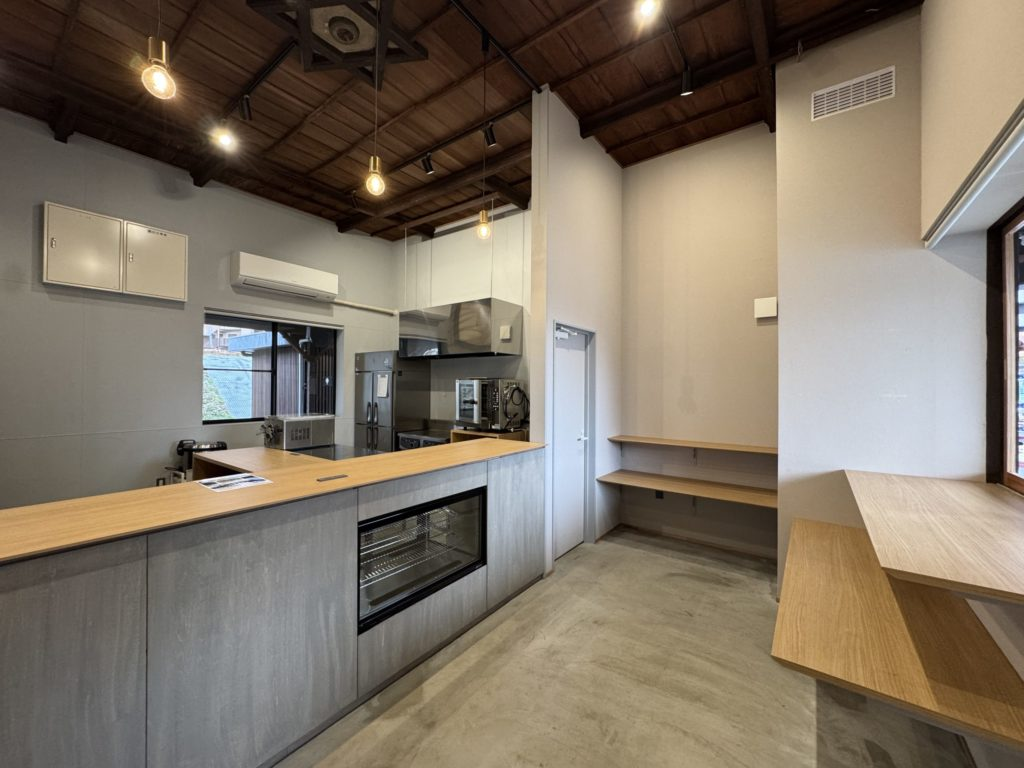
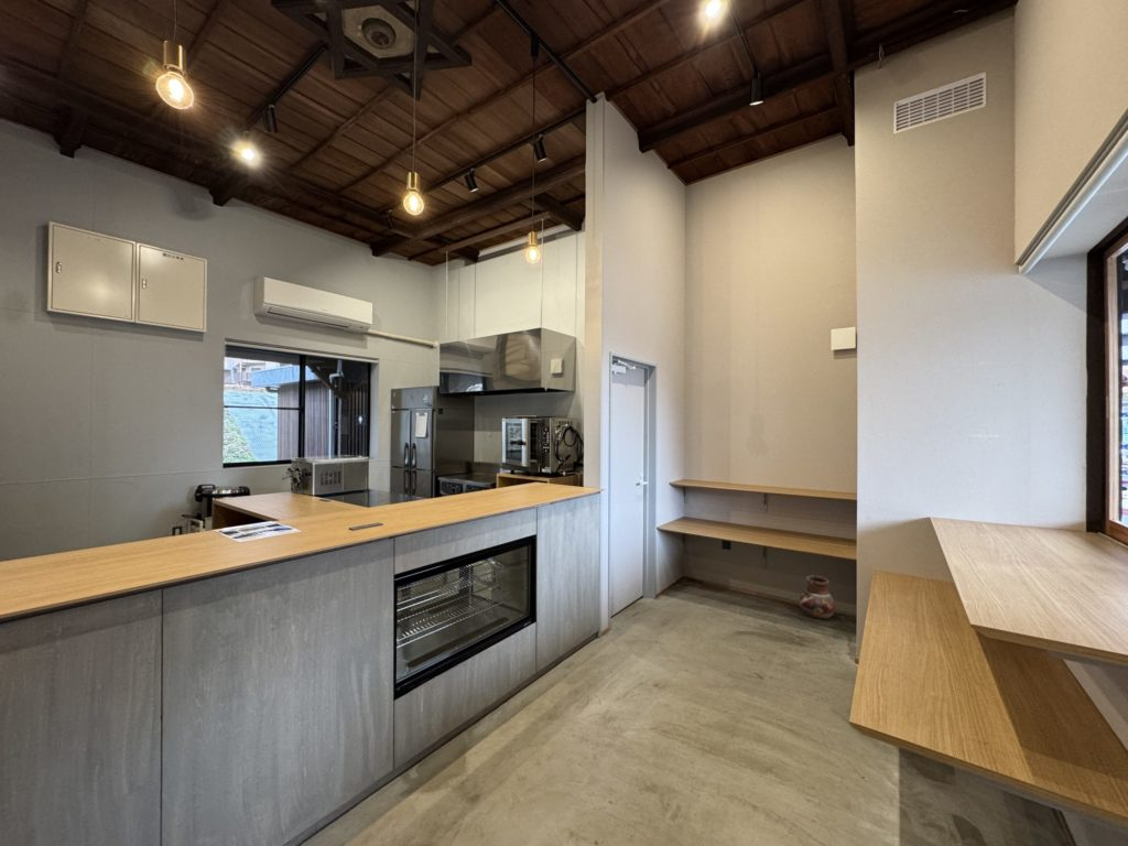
+ ceramic pot [799,575,837,620]
